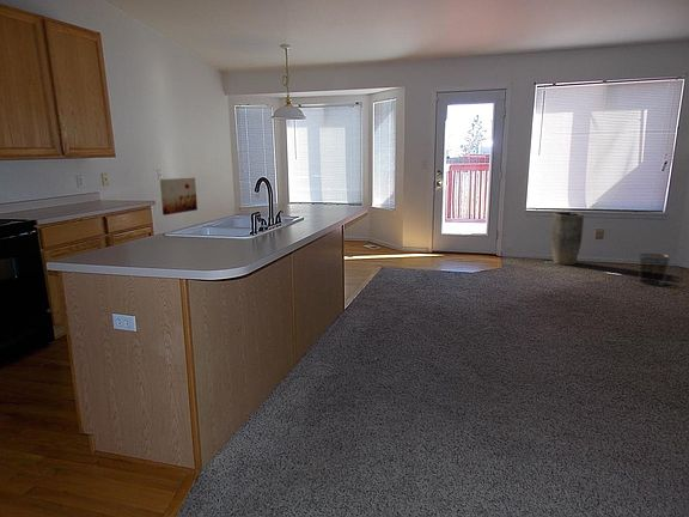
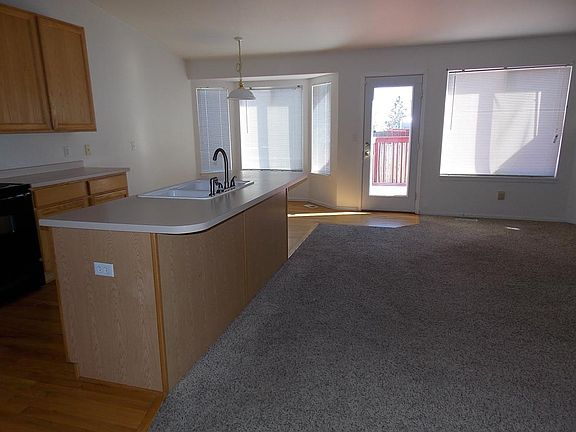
- waste bin [638,253,672,287]
- wall art [159,177,199,217]
- vase [551,211,585,266]
